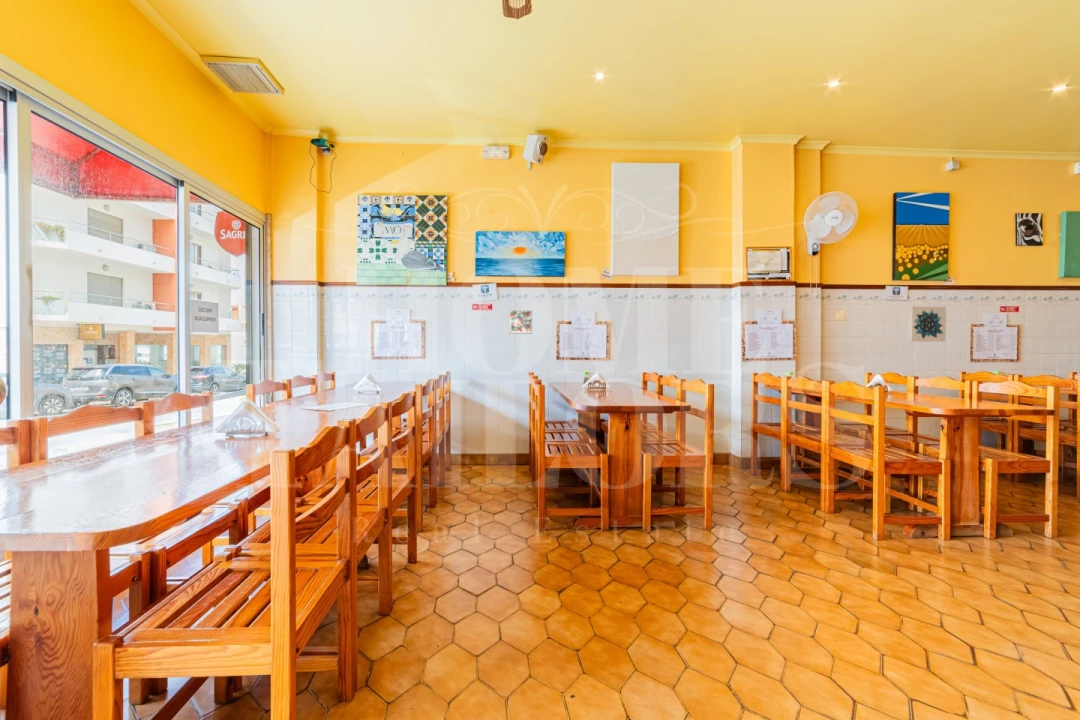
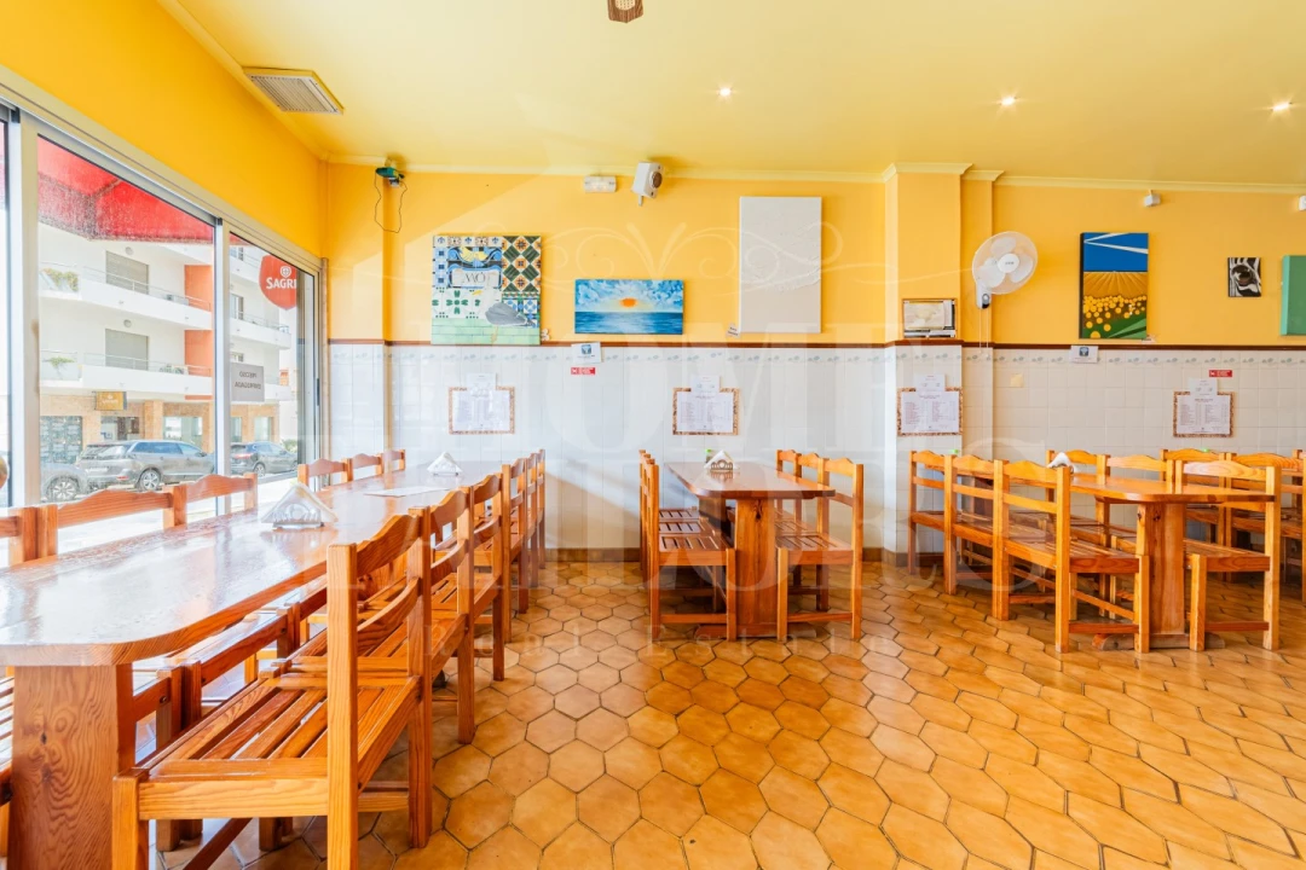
- decorative tile [508,309,533,335]
- wall art [907,306,947,342]
